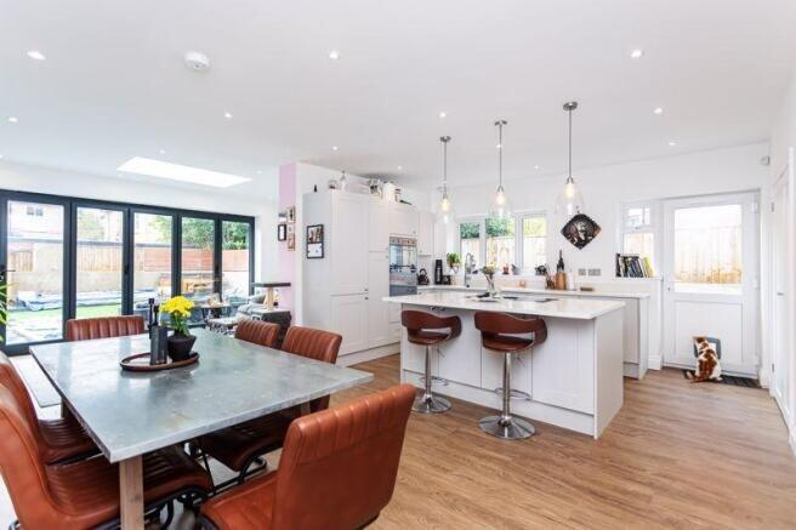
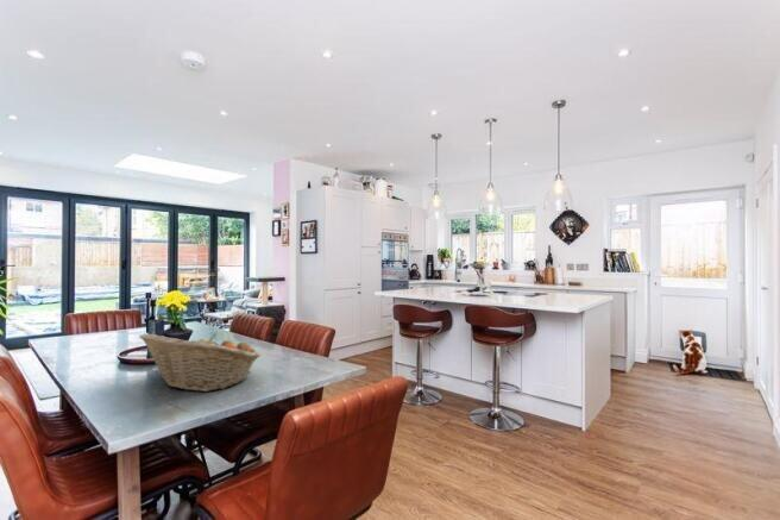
+ fruit basket [139,332,262,393]
